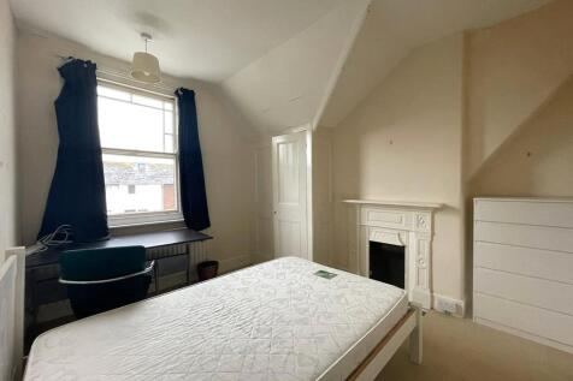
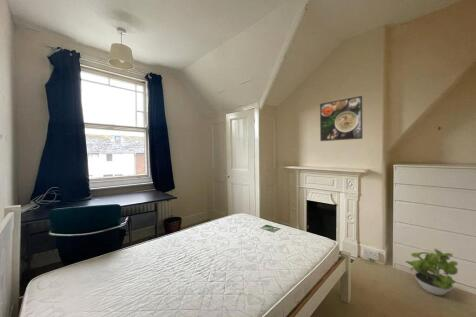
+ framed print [319,95,363,142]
+ potted plant [404,248,459,296]
